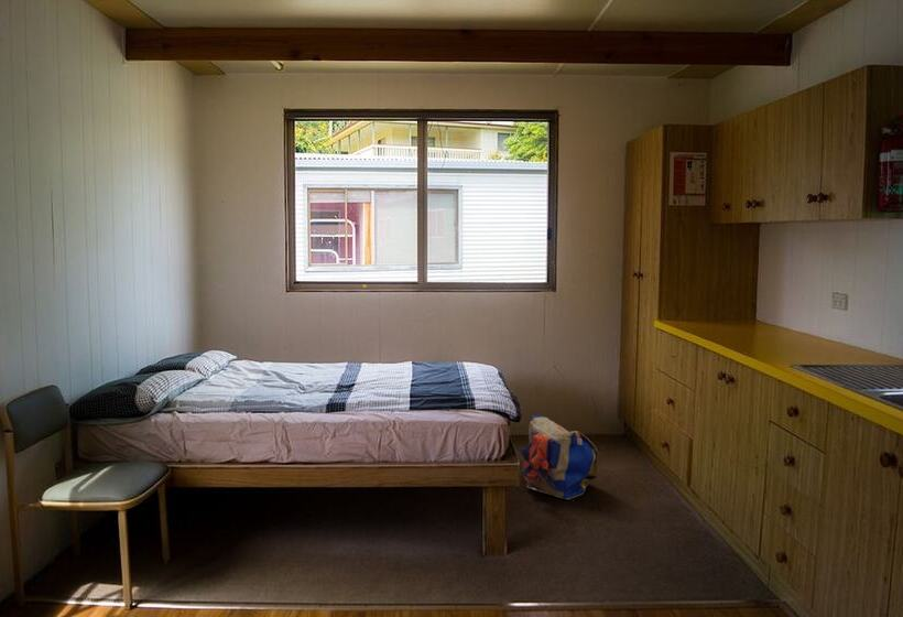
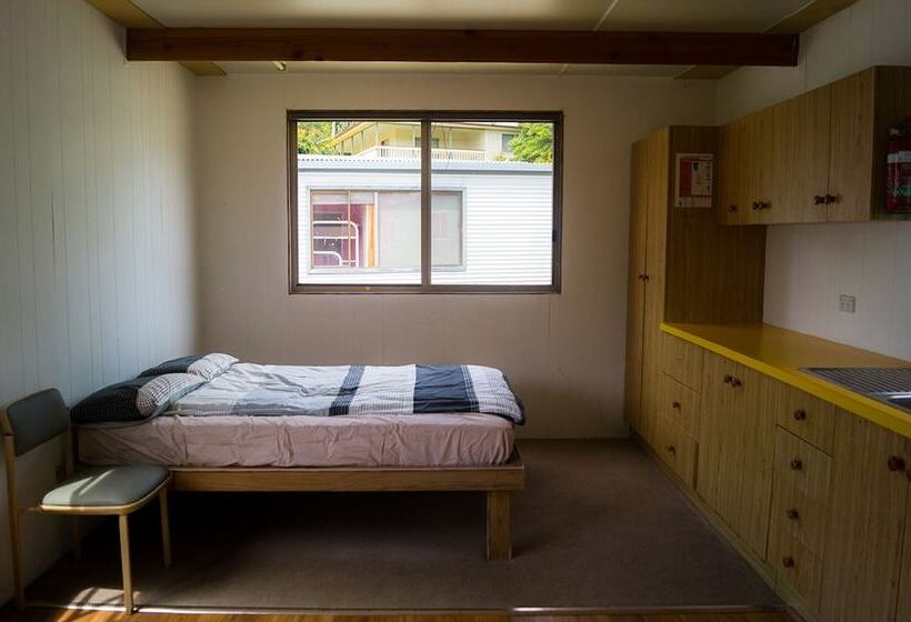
- backpack [519,414,599,500]
